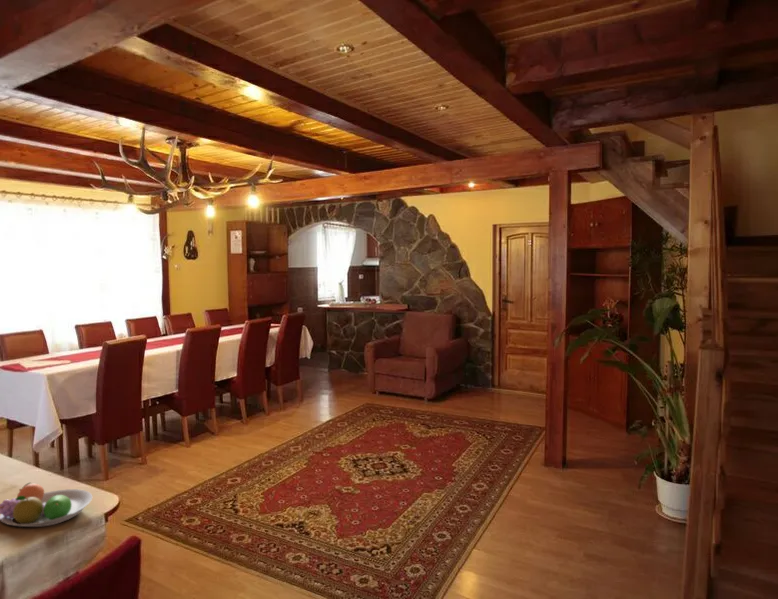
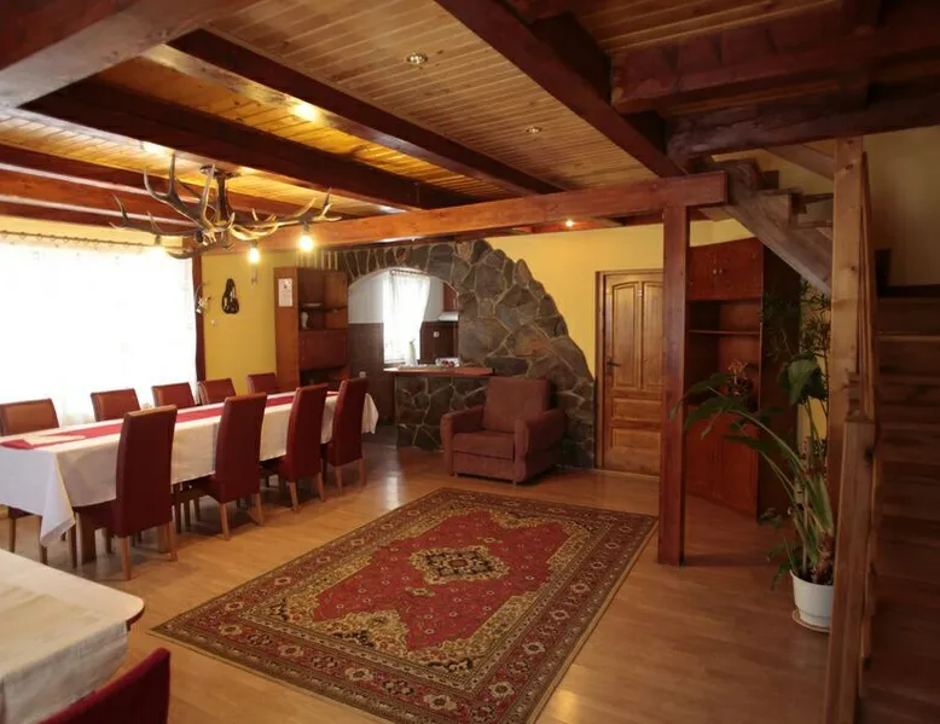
- fruit bowl [0,482,93,528]
